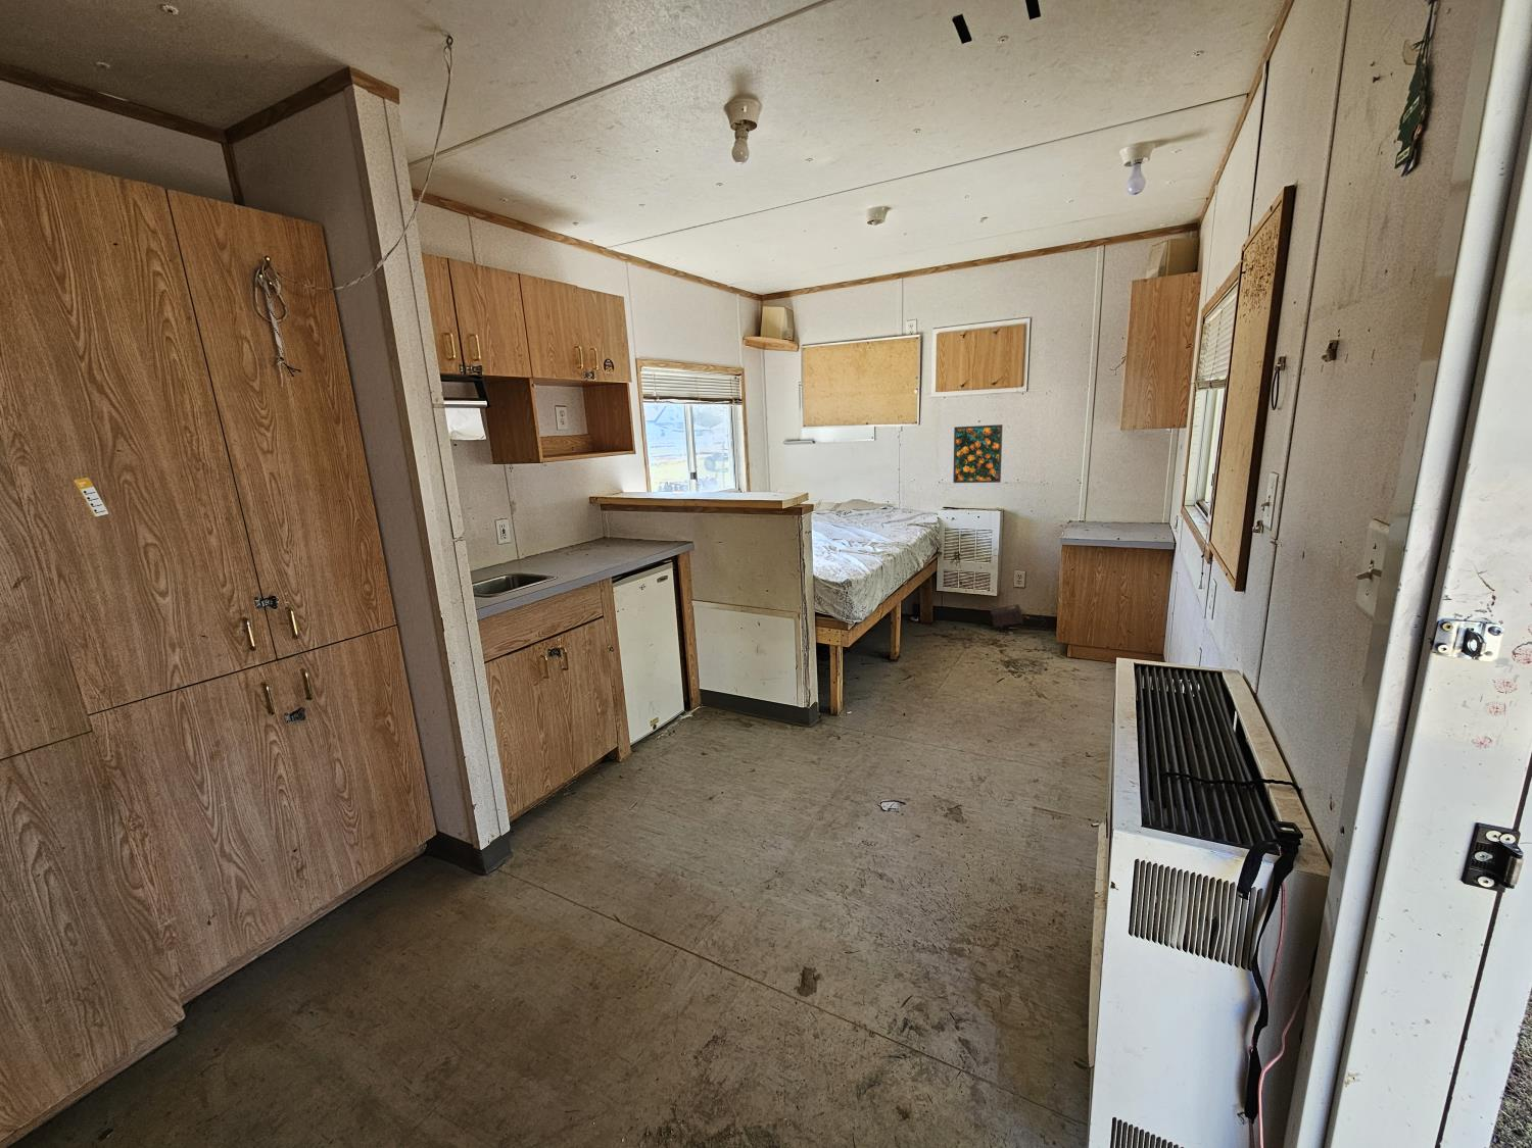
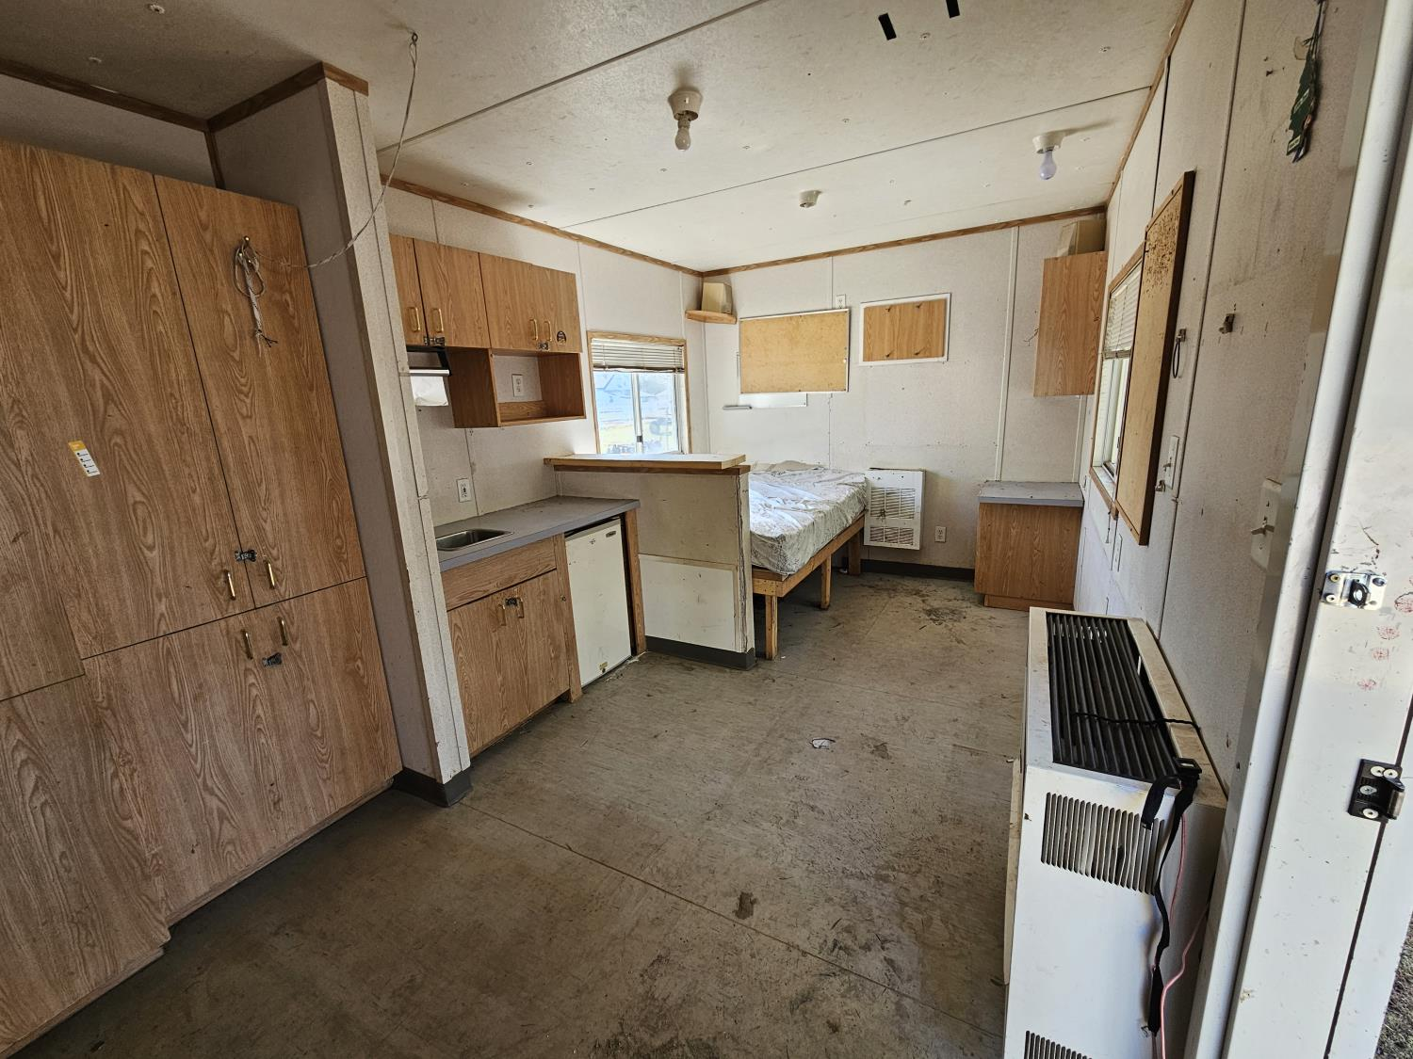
- satchel [989,603,1047,634]
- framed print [952,423,1004,484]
